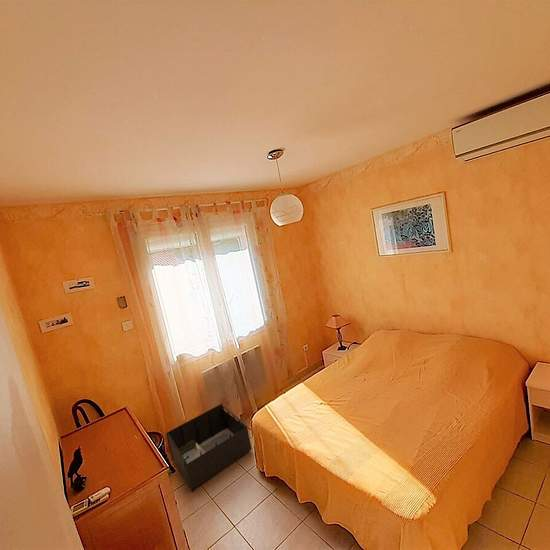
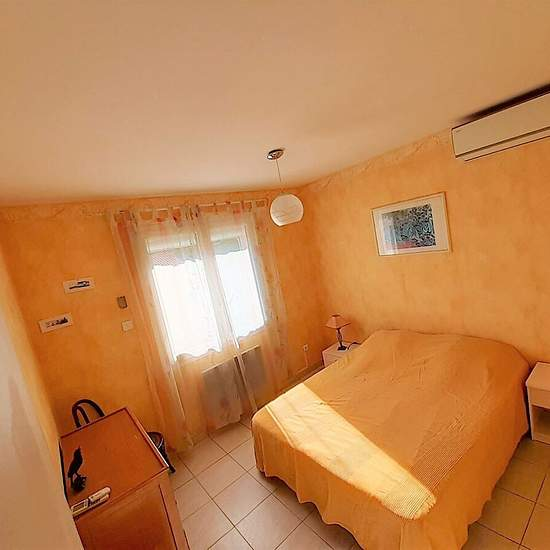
- storage bin [165,403,253,492]
